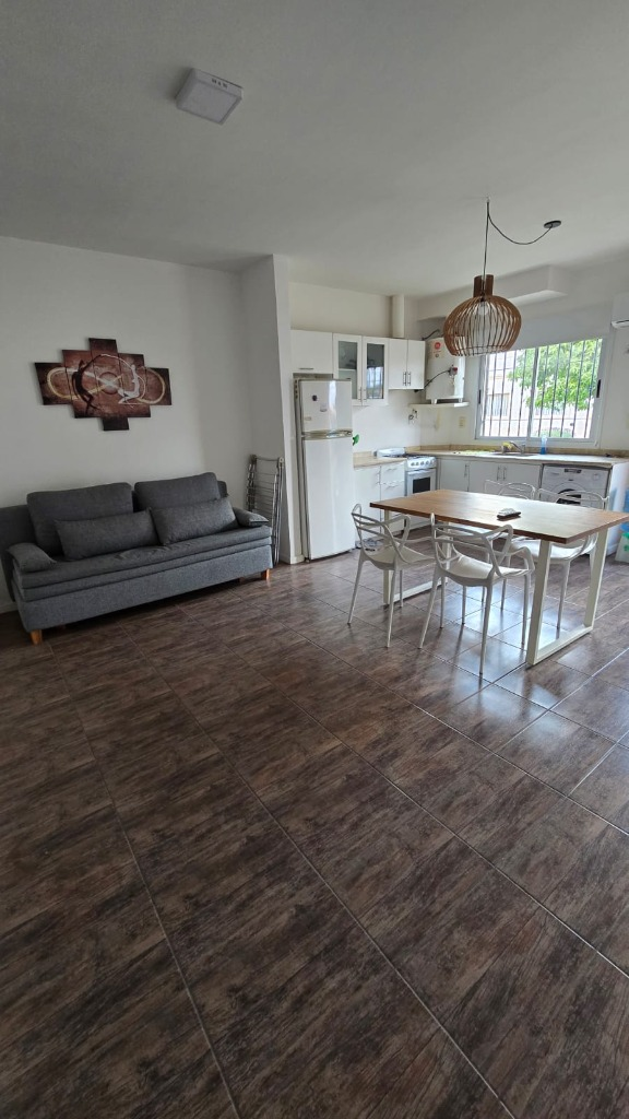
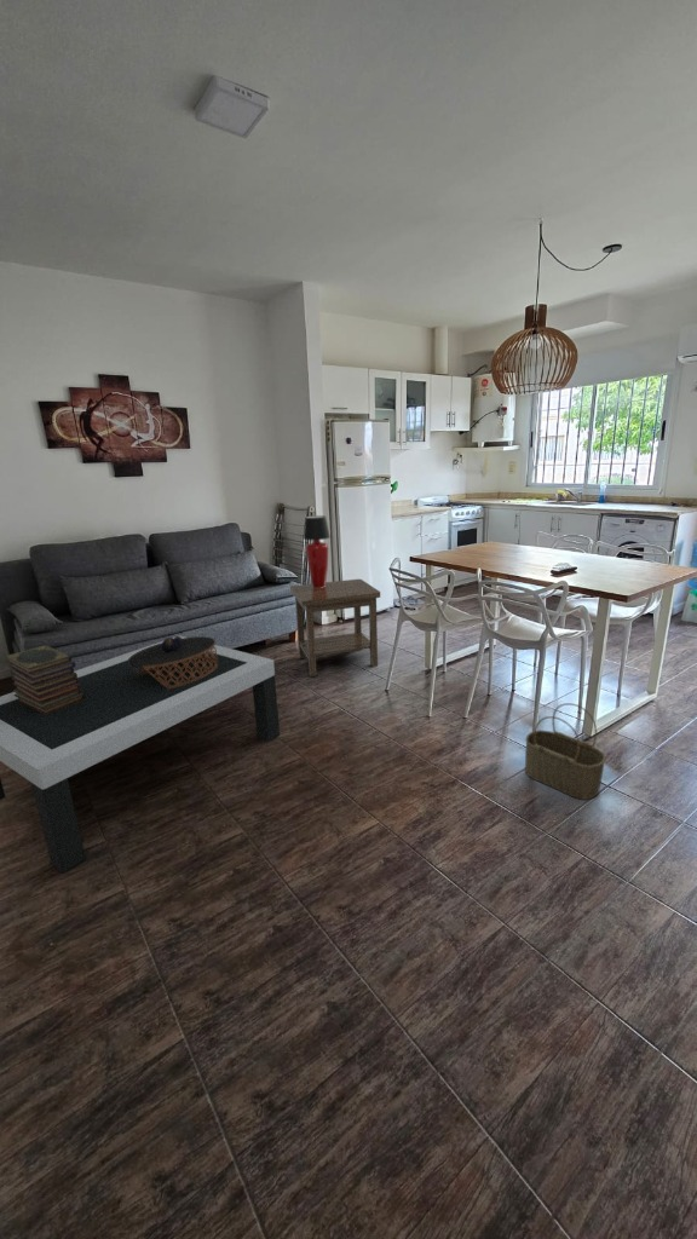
+ wicker basket [524,702,607,801]
+ side table [289,578,381,678]
+ coffee table [0,634,281,874]
+ book stack [4,644,85,715]
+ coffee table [128,635,218,688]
+ table lamp [303,514,330,588]
